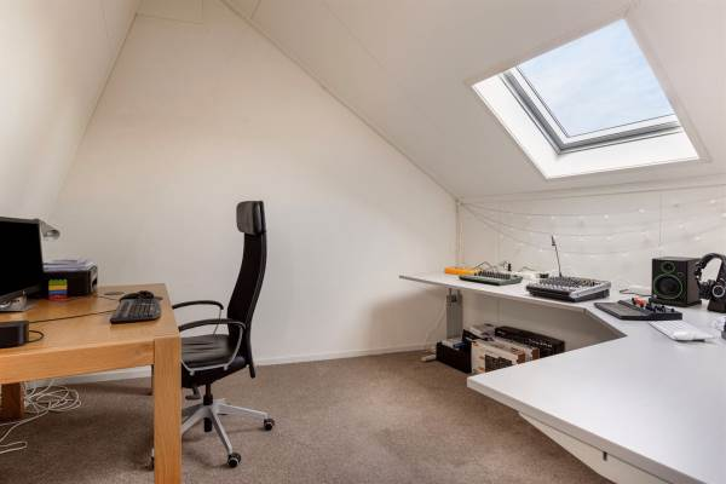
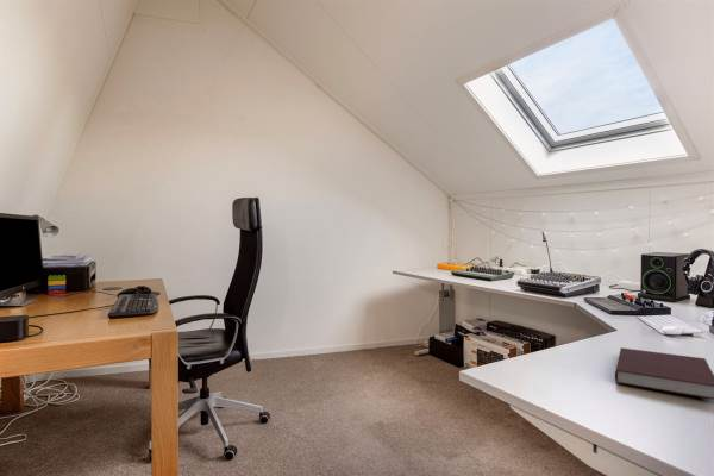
+ notebook [614,346,714,401]
